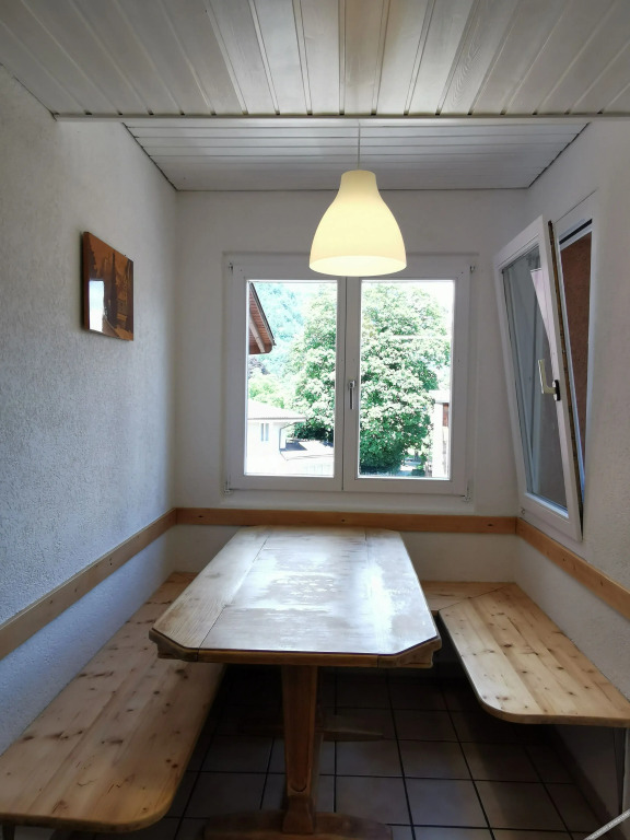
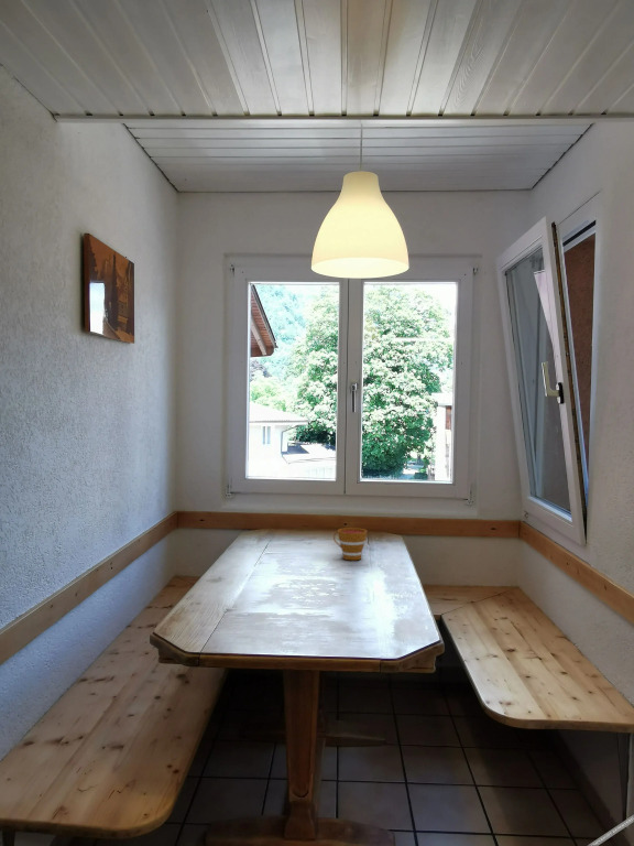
+ cup [332,527,368,561]
